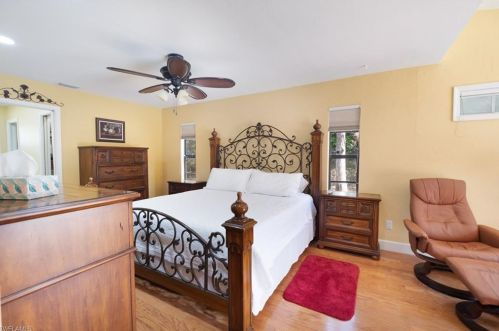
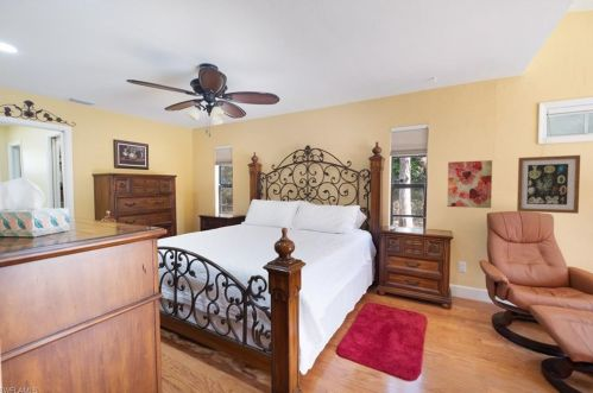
+ wall art [446,159,493,209]
+ wall art [516,154,581,215]
